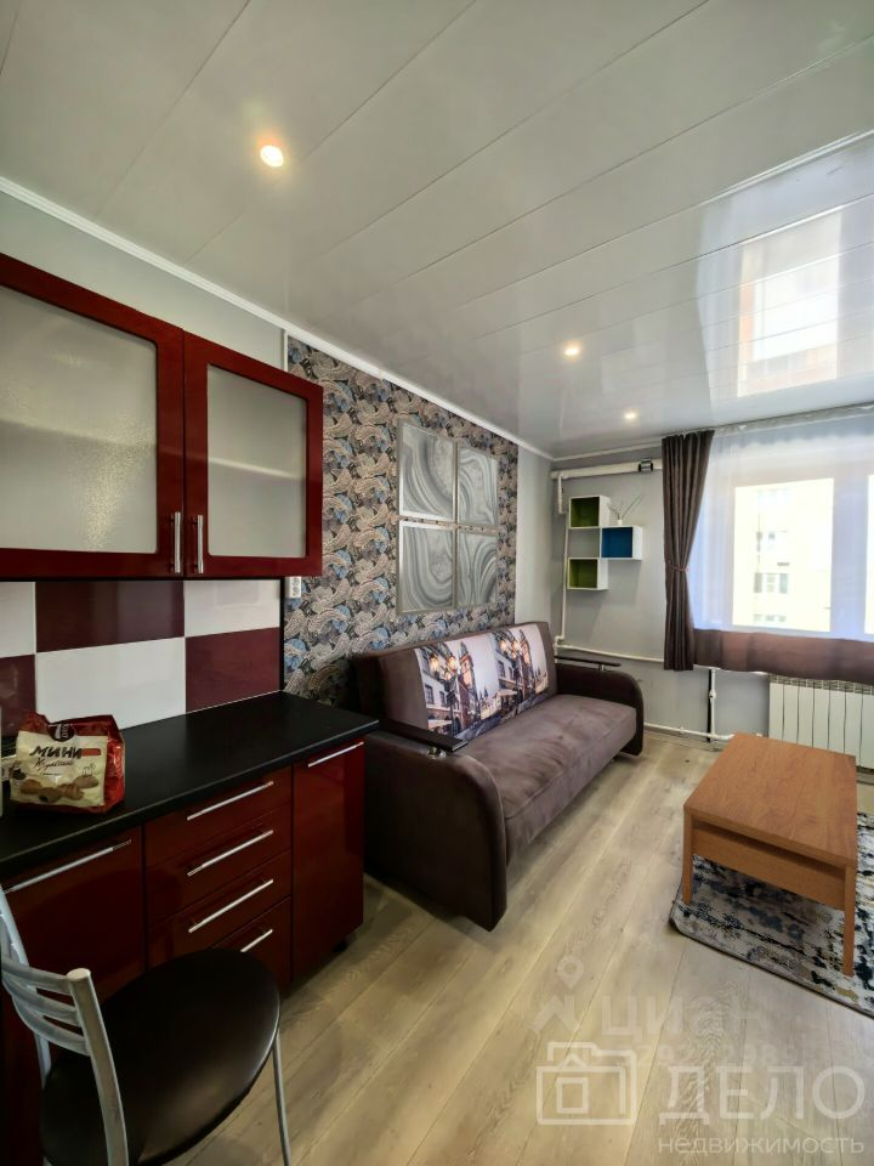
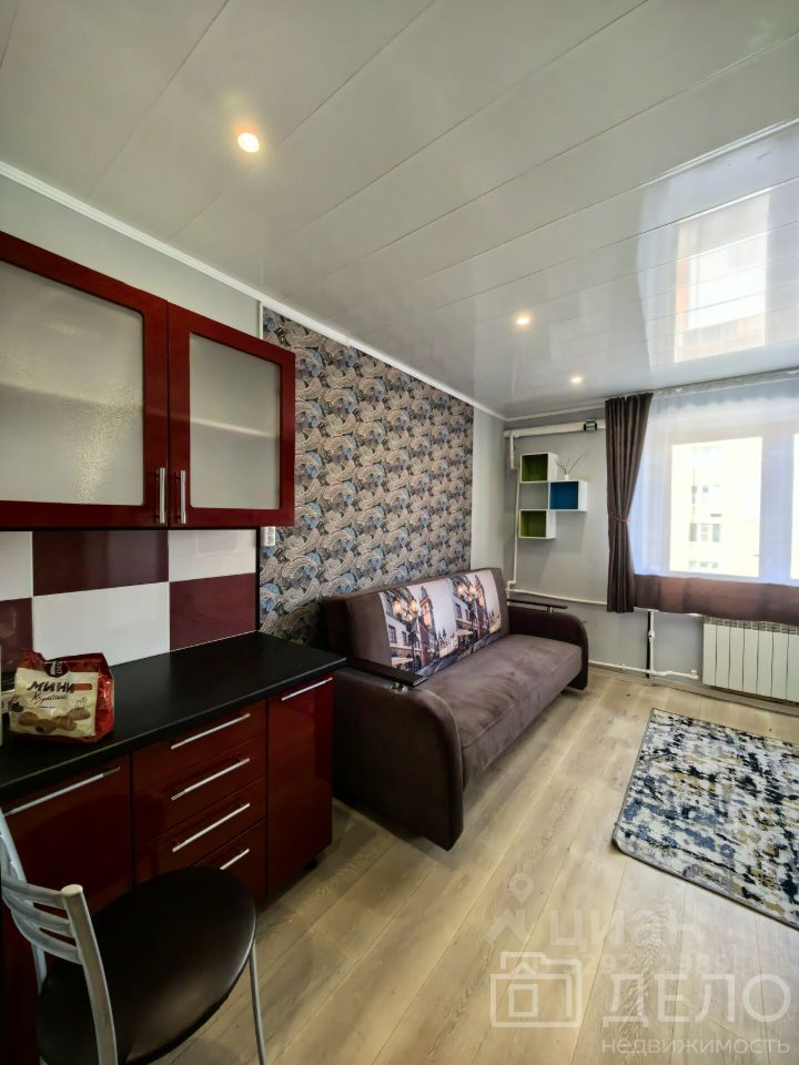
- coffee table [681,730,859,979]
- wall art [395,417,500,617]
